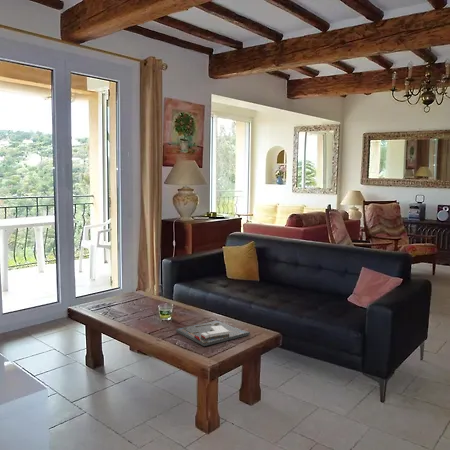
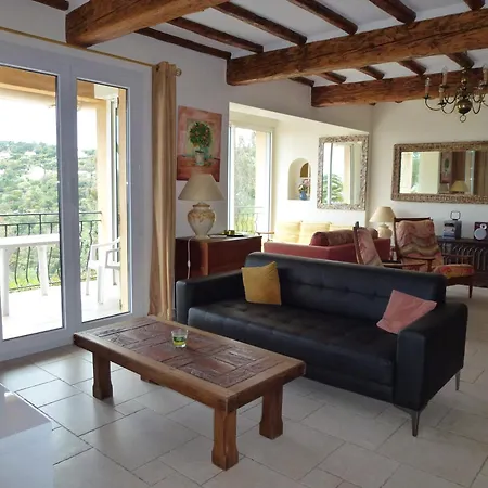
- board game [175,320,251,347]
